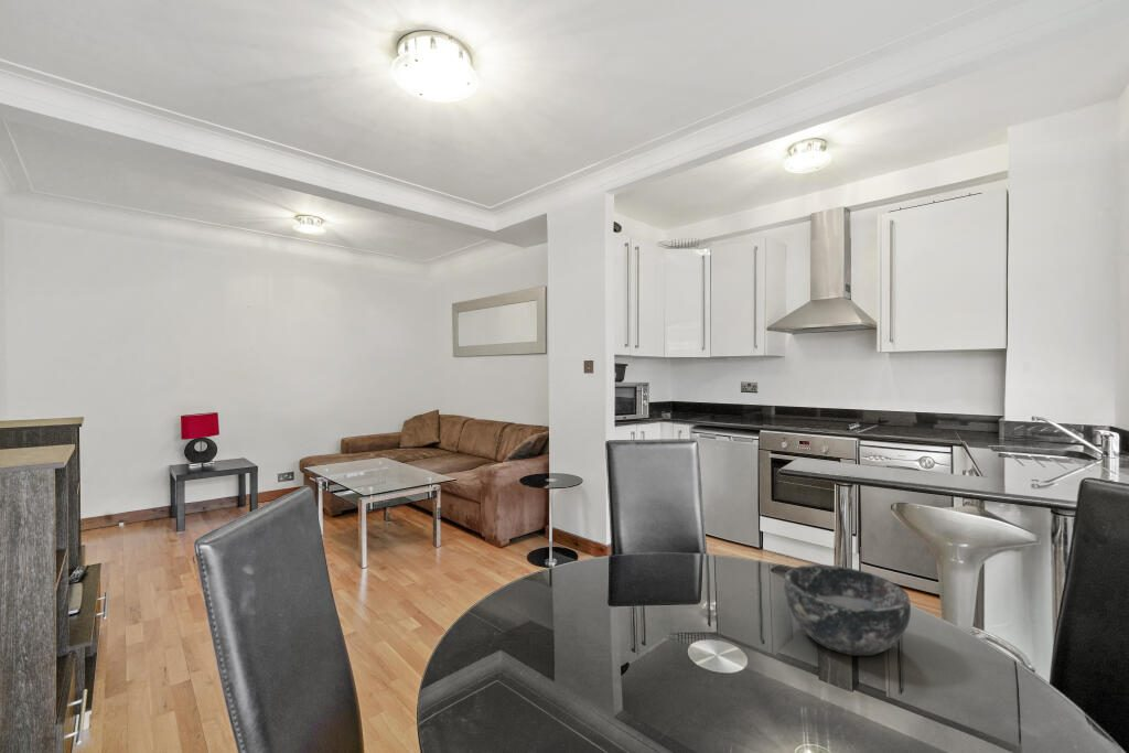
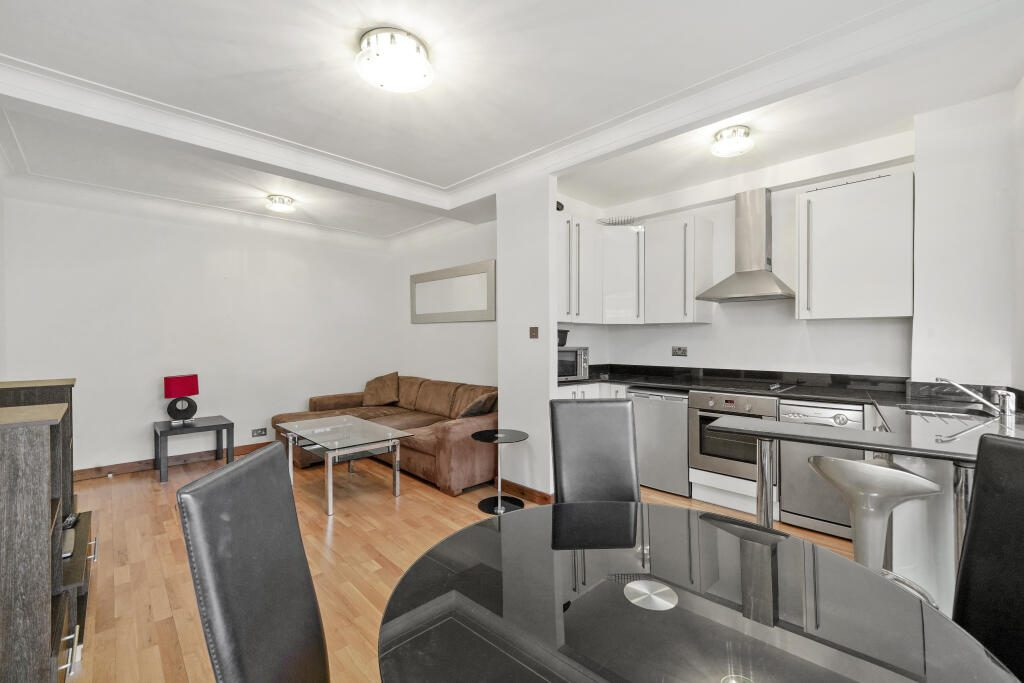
- bowl [783,563,912,657]
